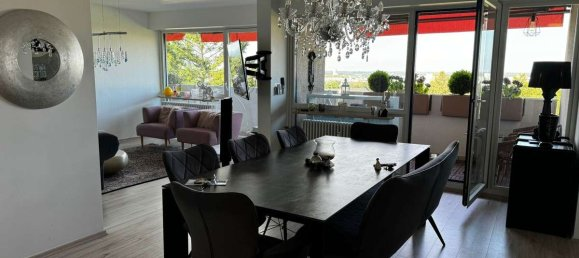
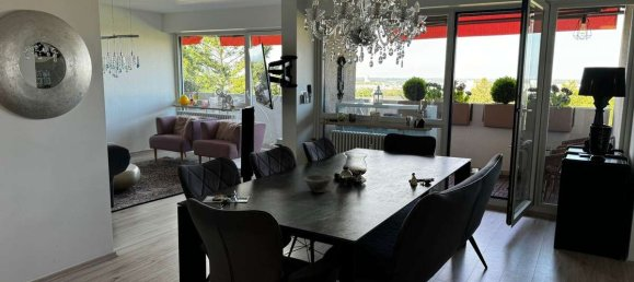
+ bowl [303,174,334,193]
